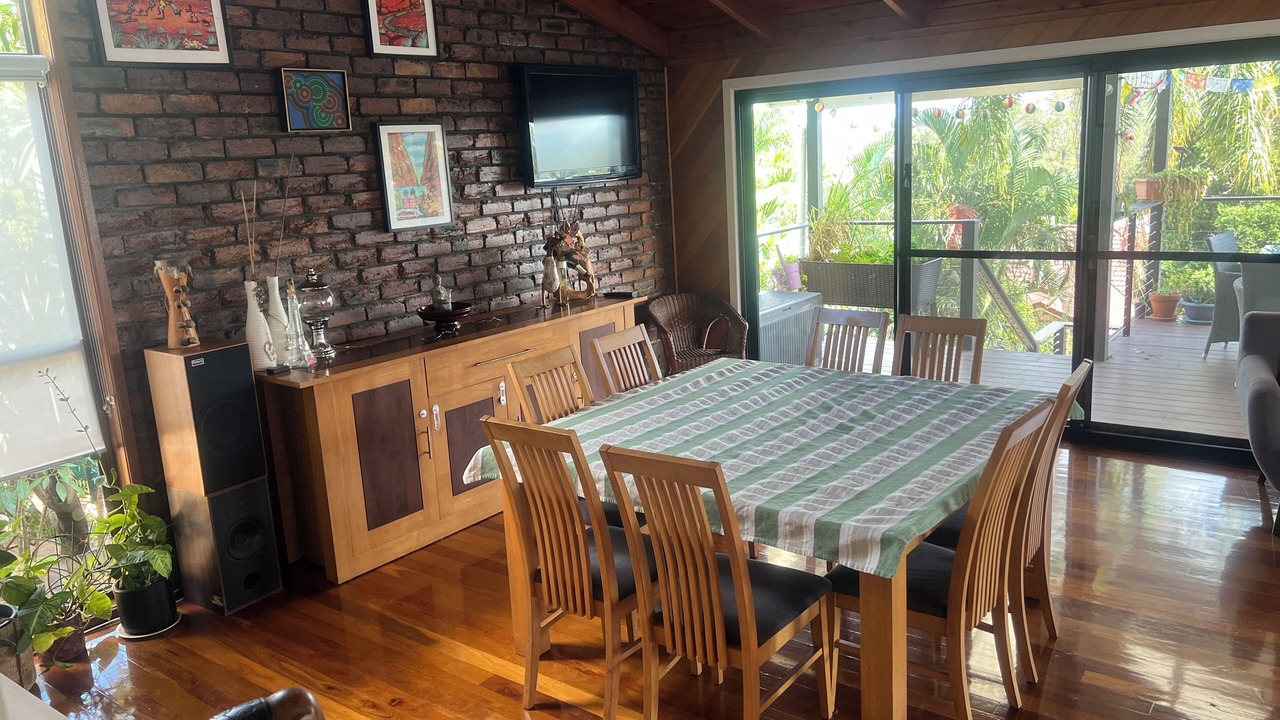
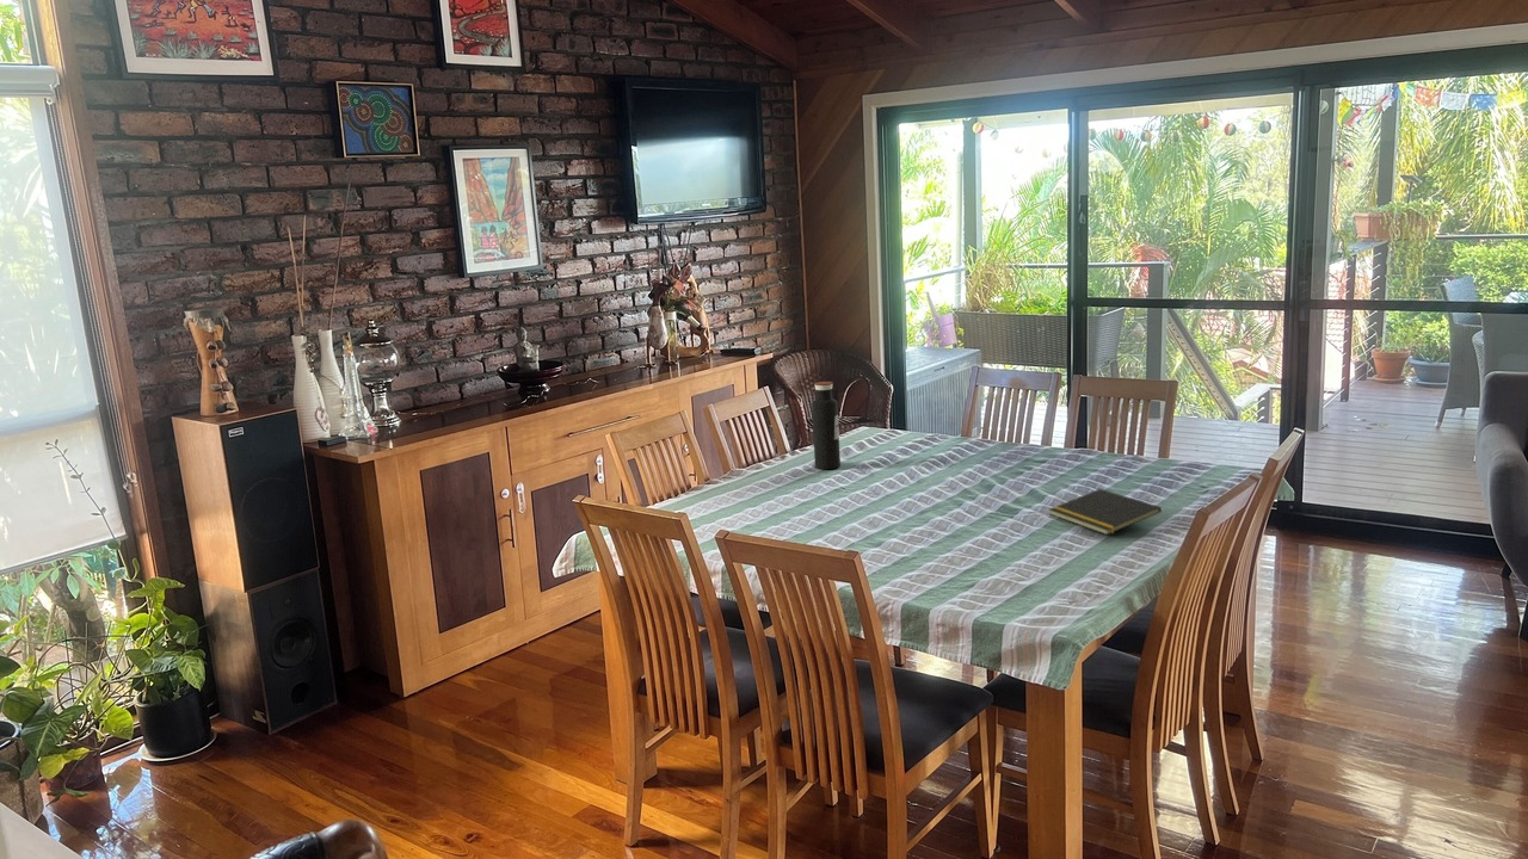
+ water bottle [811,381,842,470]
+ notepad [1048,488,1163,536]
